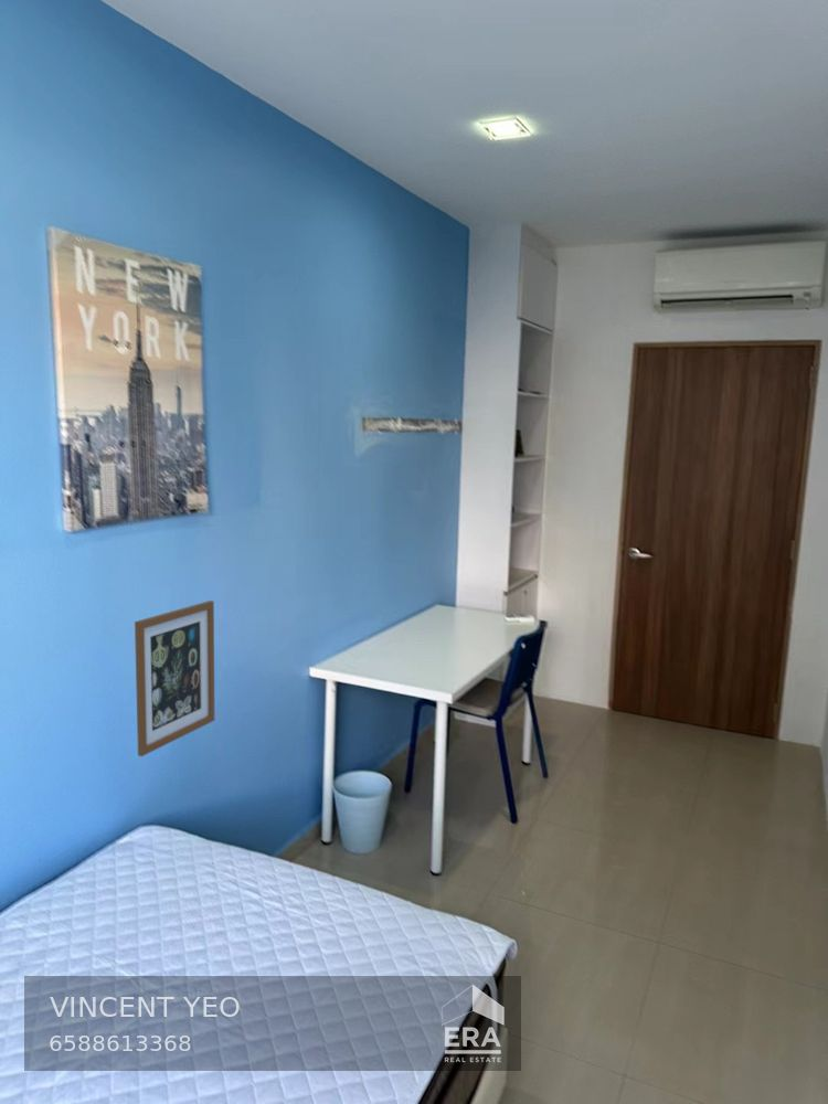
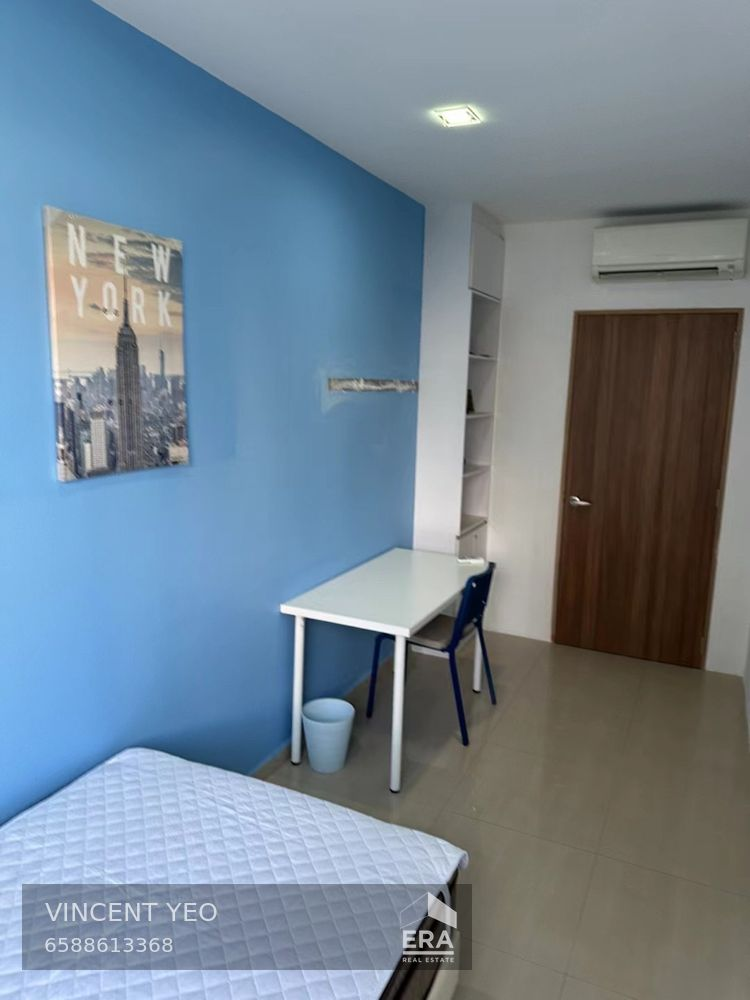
- wall art [134,599,215,757]
